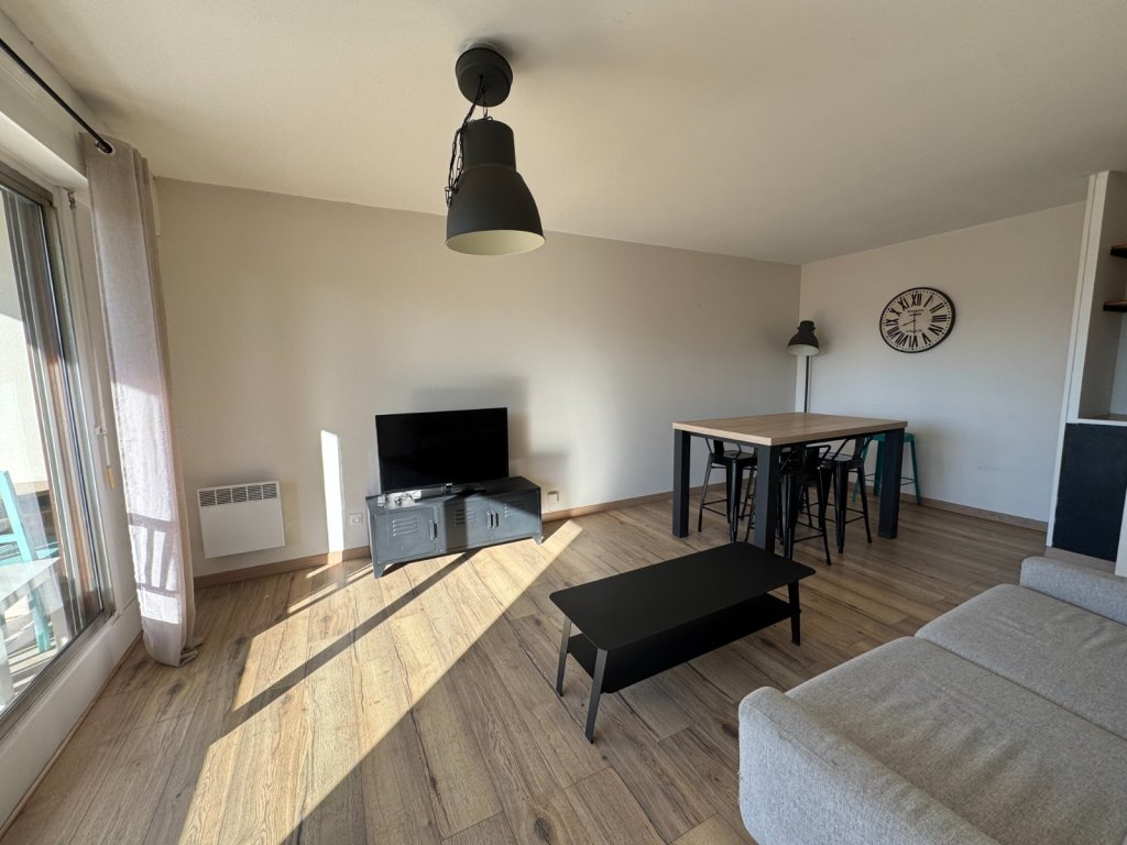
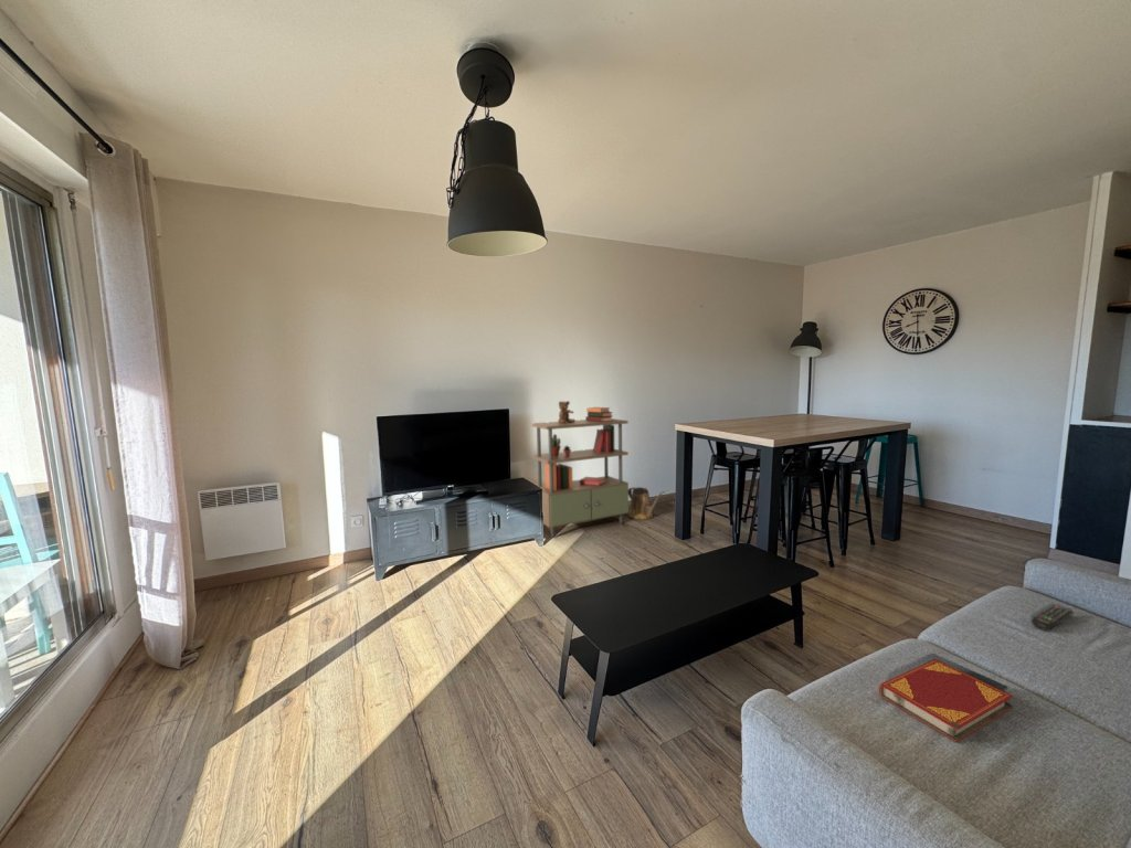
+ shelving unit [531,400,630,539]
+ hardback book [878,658,1014,743]
+ remote control [1030,604,1075,632]
+ watering can [627,486,666,521]
